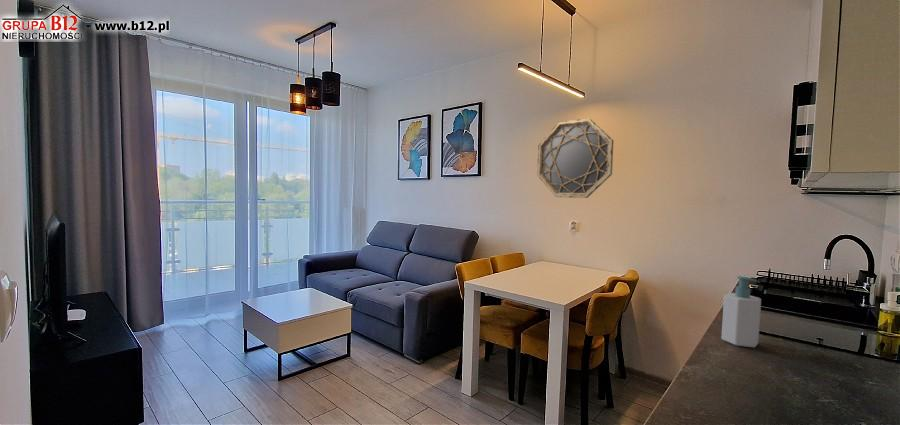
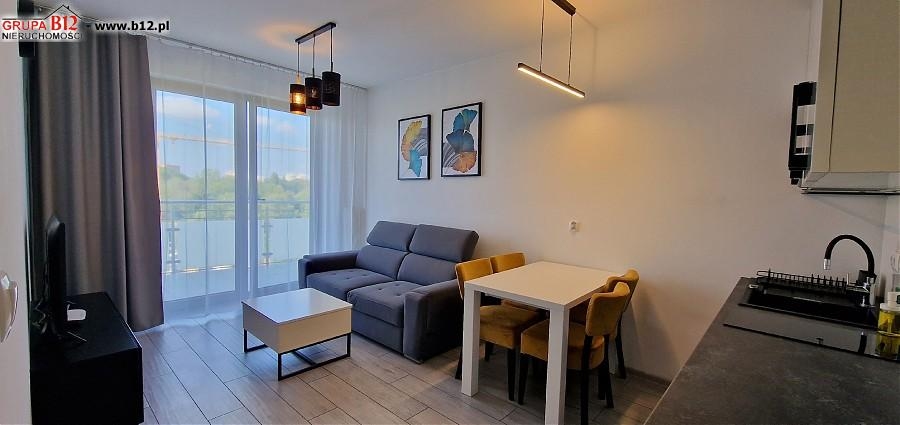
- home mirror [536,117,615,199]
- soap bottle [721,275,762,349]
